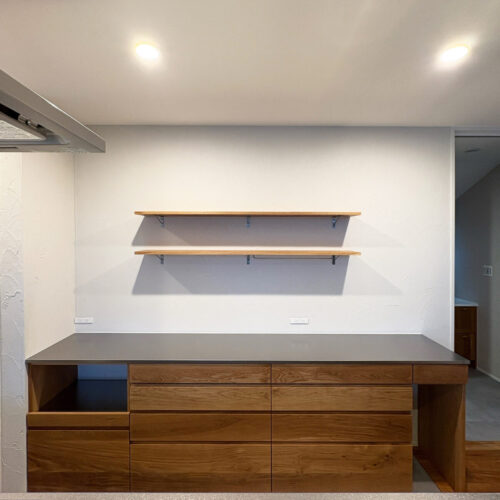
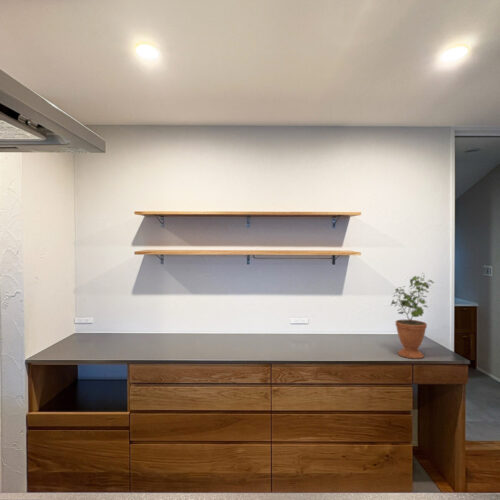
+ potted plant [390,272,436,360]
